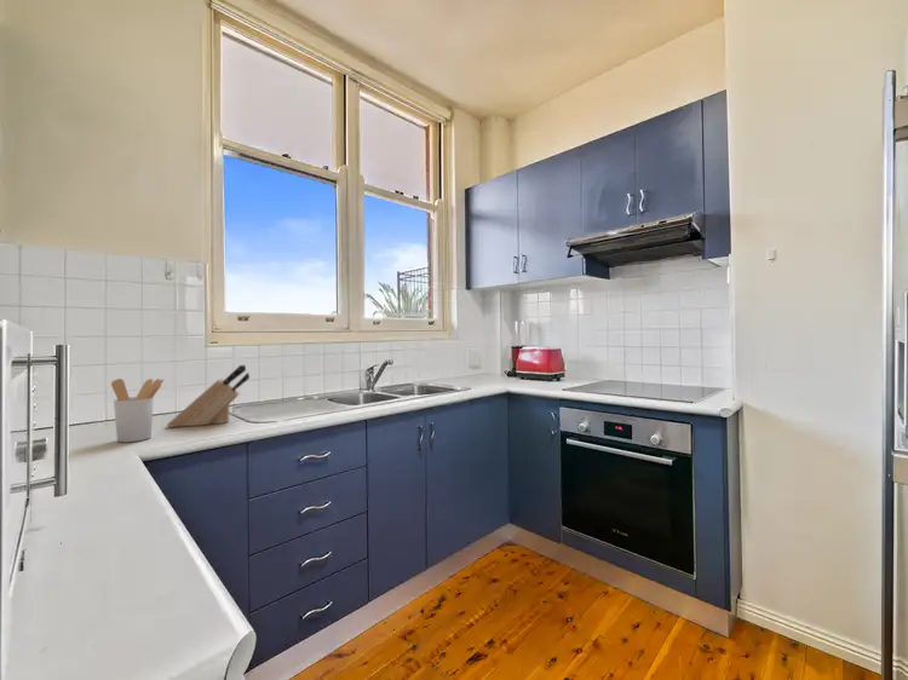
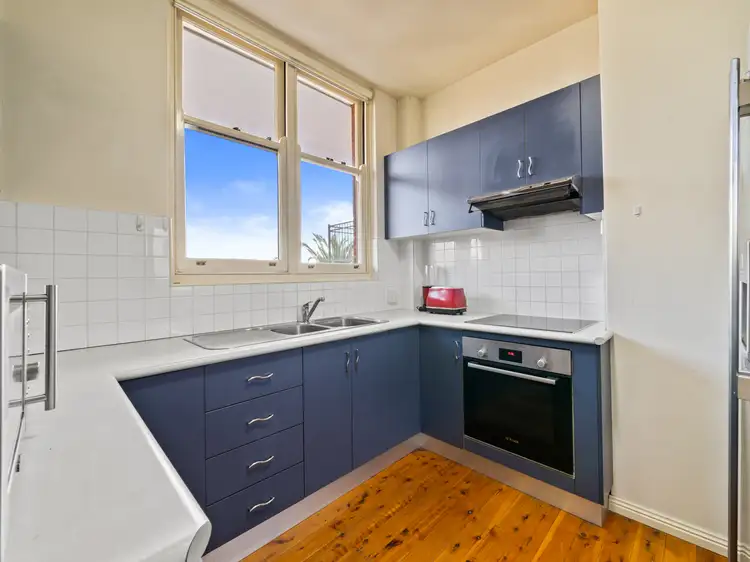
- knife block [166,364,251,428]
- utensil holder [110,378,165,443]
